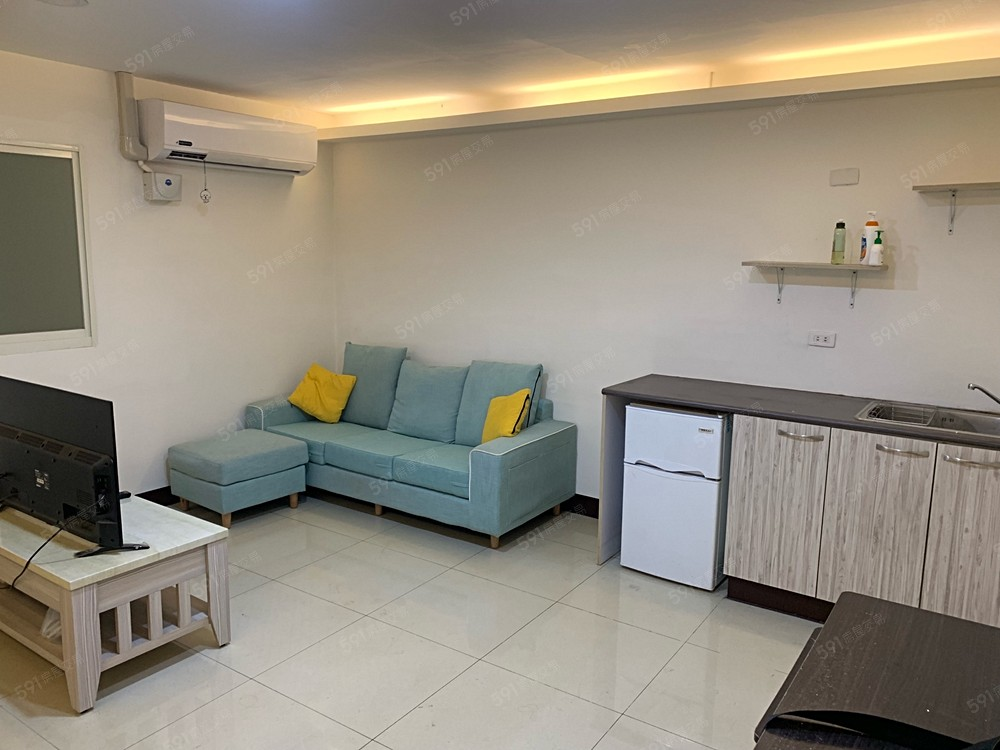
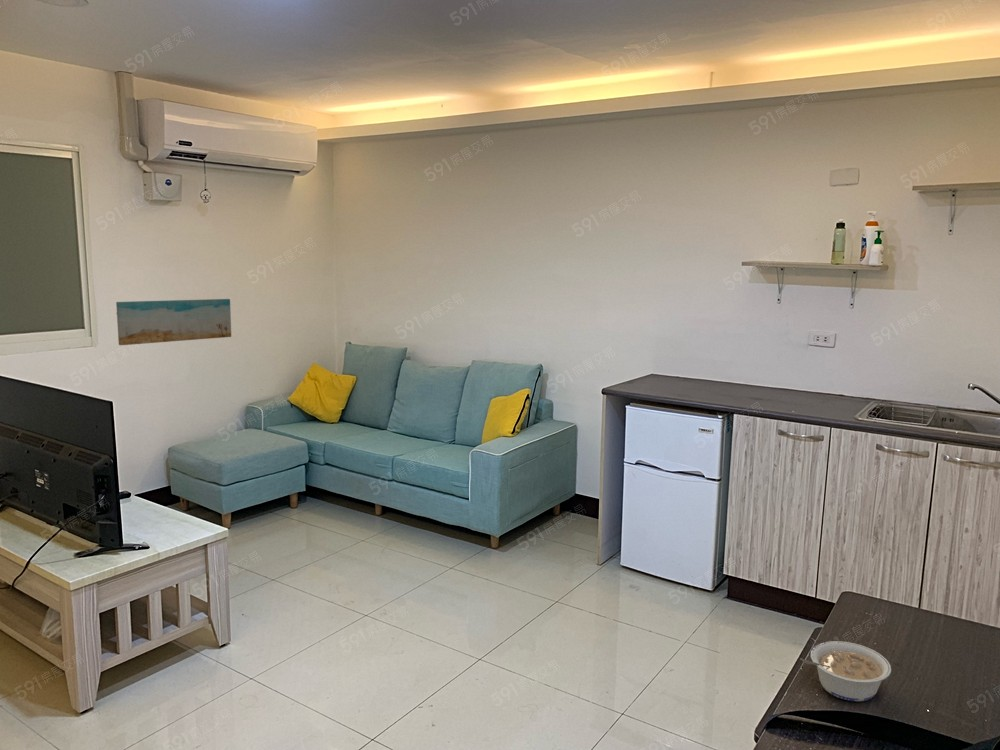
+ wall art [115,298,232,346]
+ legume [800,640,892,702]
